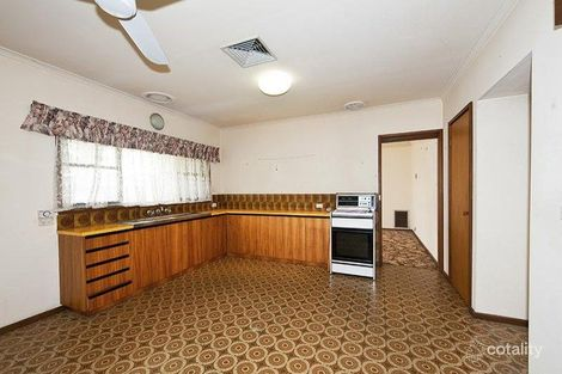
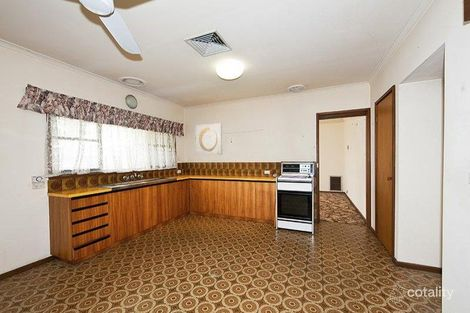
+ wall art [194,122,223,156]
